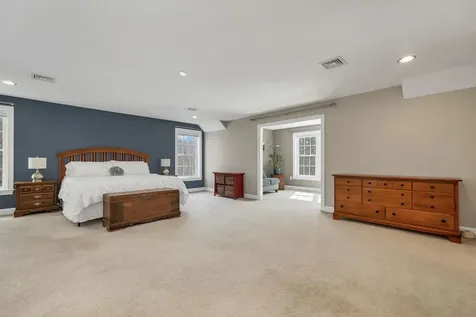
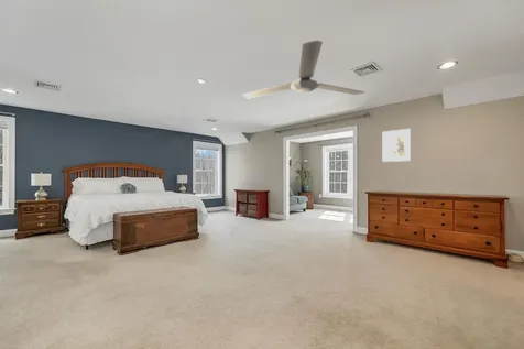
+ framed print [382,128,412,163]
+ ceiling fan [241,40,367,99]
